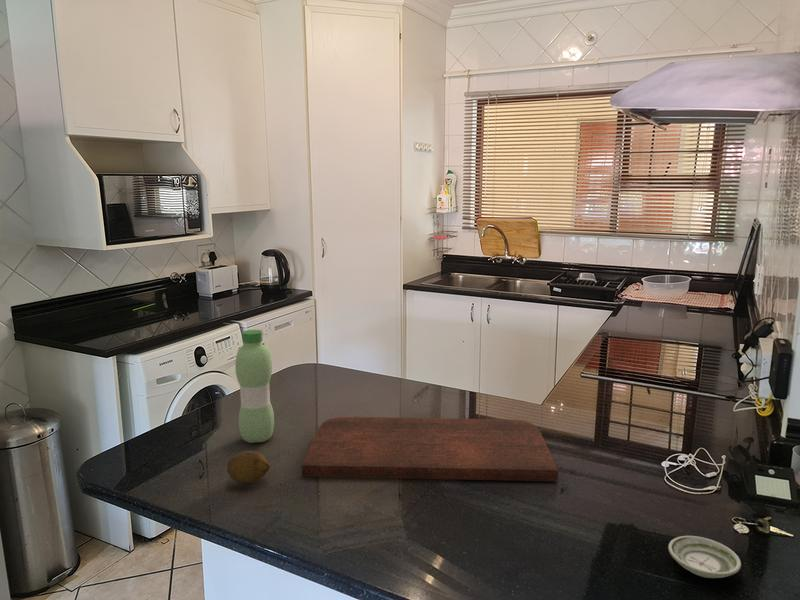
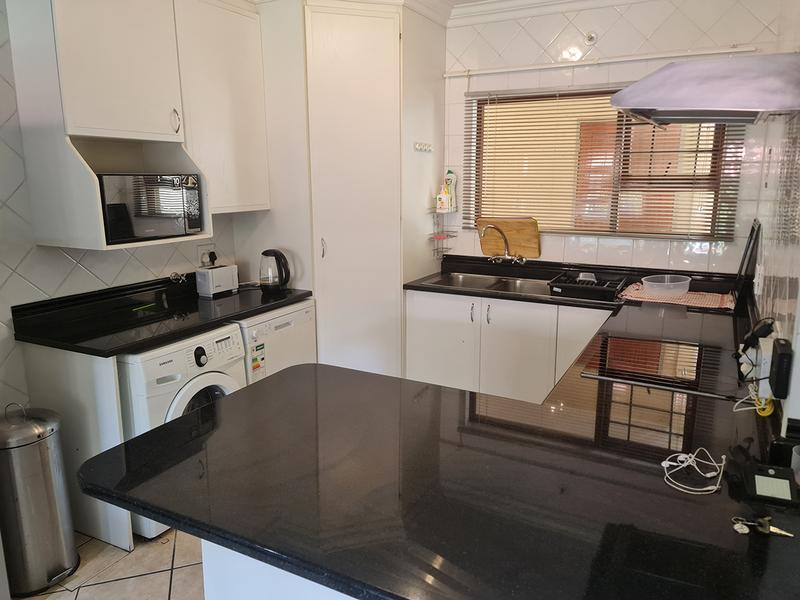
- water bottle [234,329,275,444]
- saucer [667,535,742,579]
- fruit [226,450,271,485]
- cutting board [301,416,559,482]
